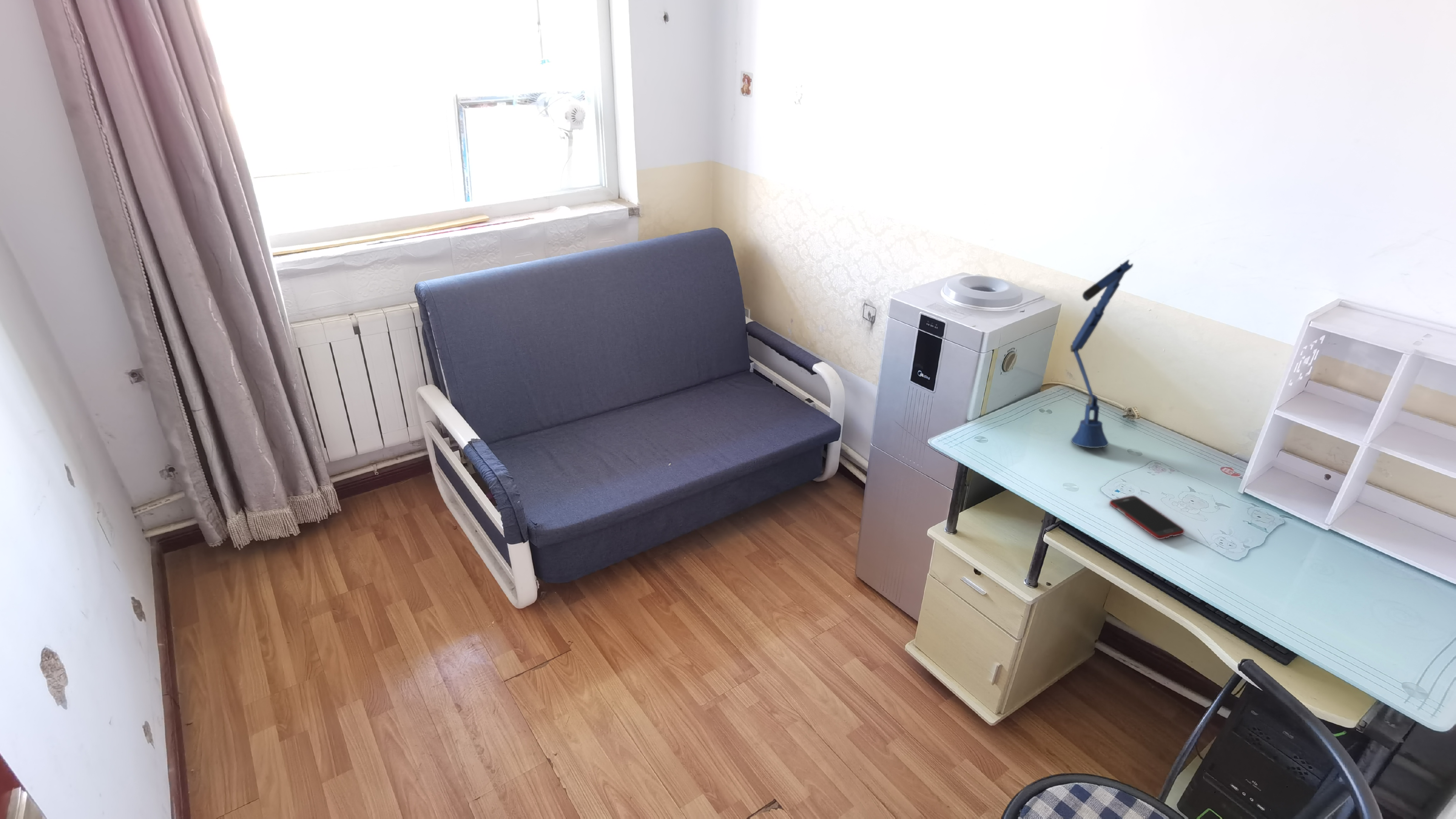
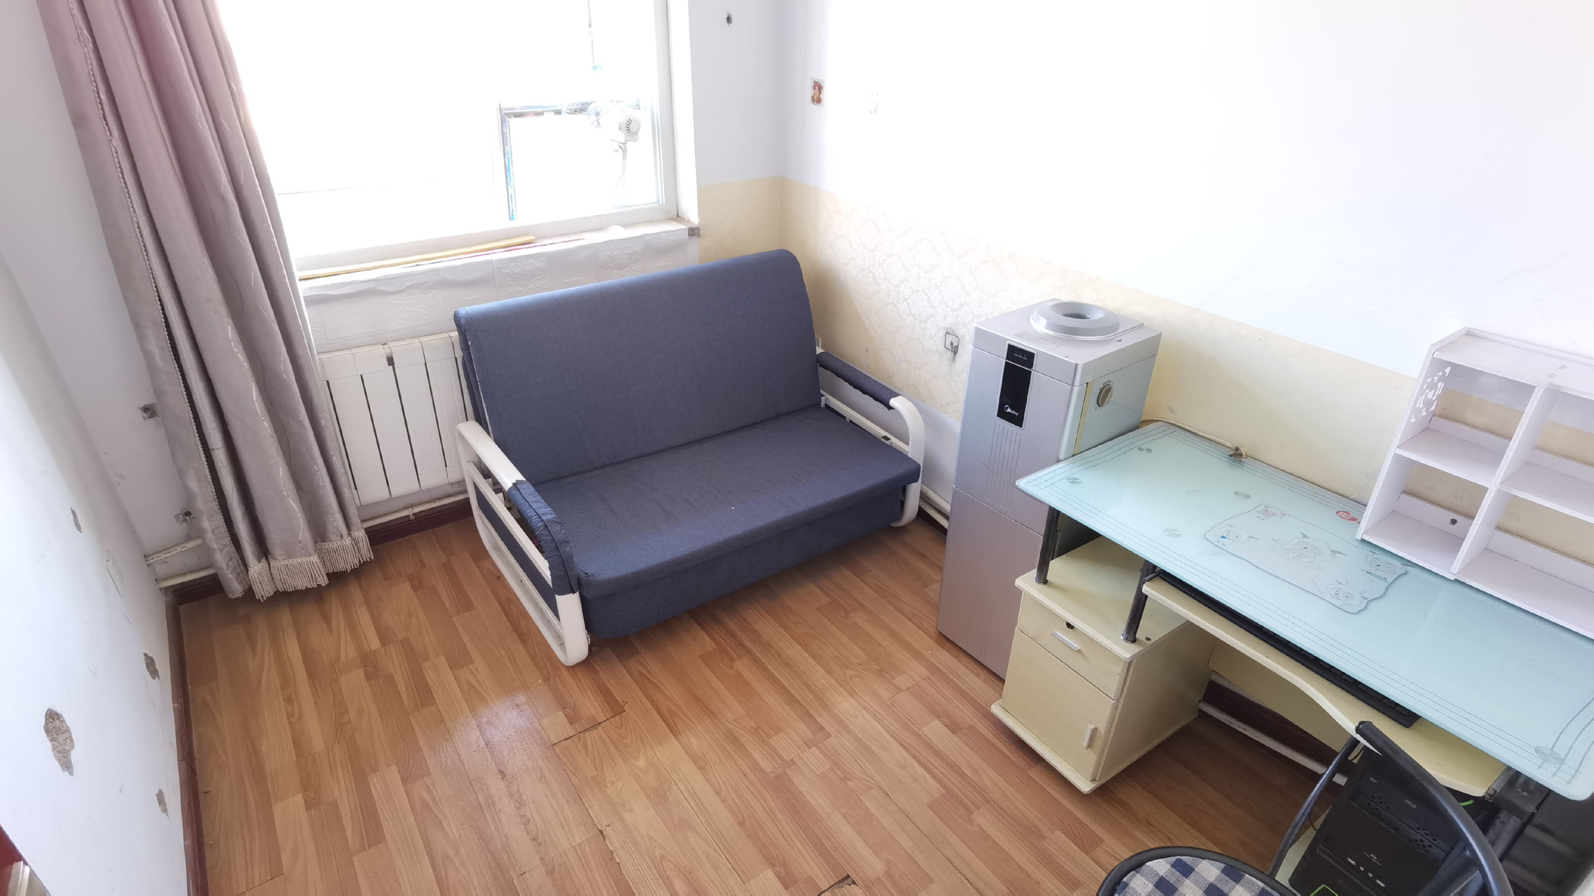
- cell phone [1109,495,1185,540]
- desk lamp [1070,259,1134,448]
